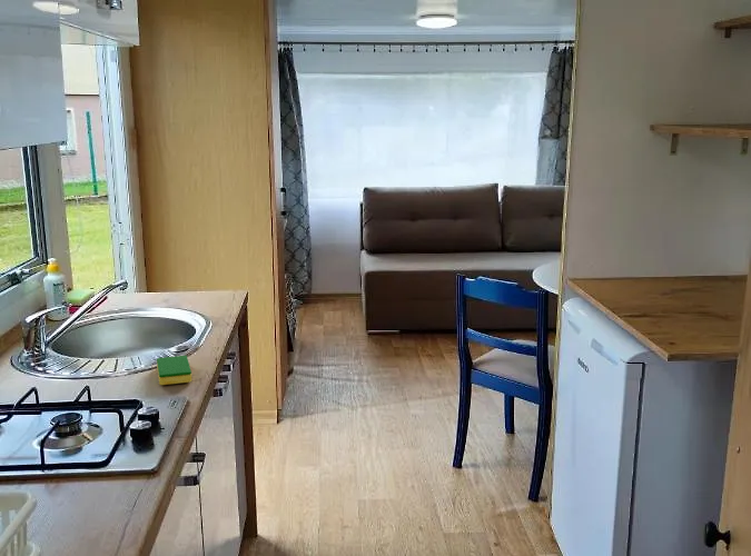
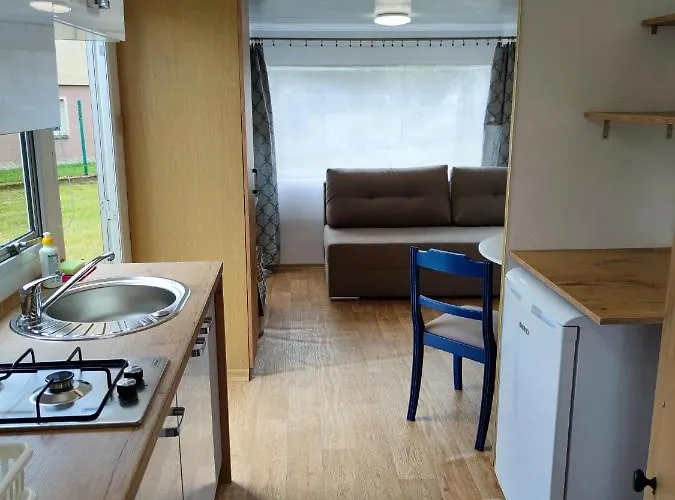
- dish sponge [156,355,192,386]
